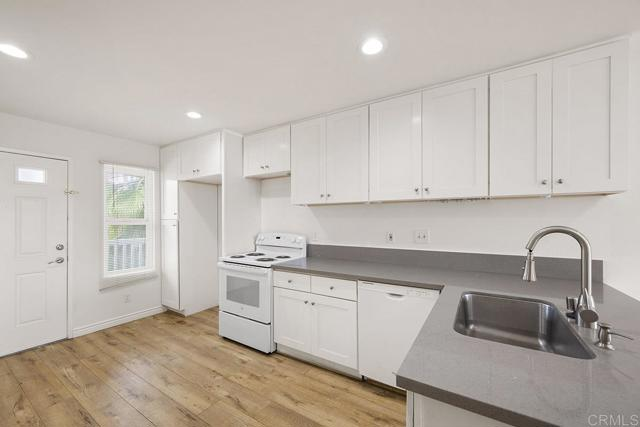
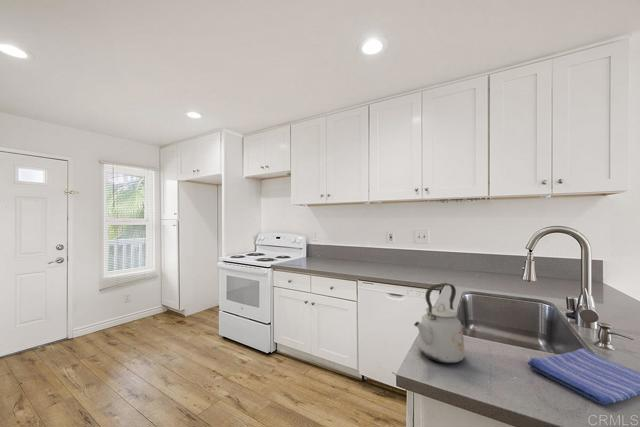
+ kettle [413,282,466,365]
+ dish towel [527,347,640,406]
